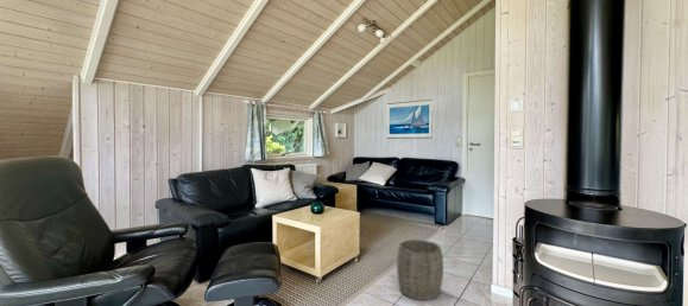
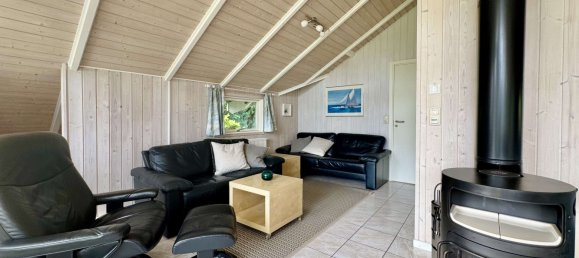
- woven basket [396,238,444,301]
